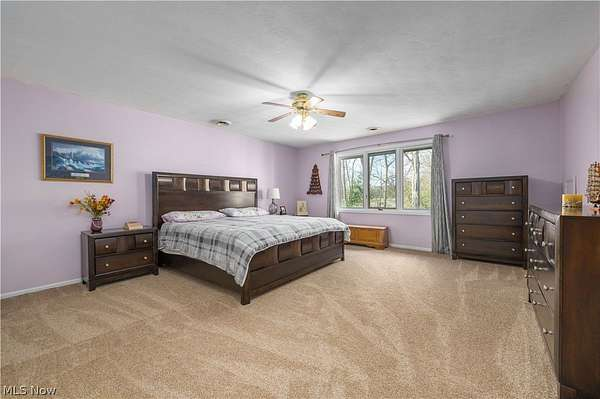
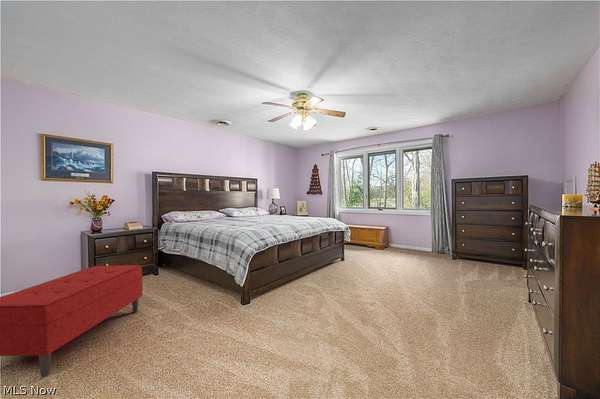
+ bench [0,264,143,378]
